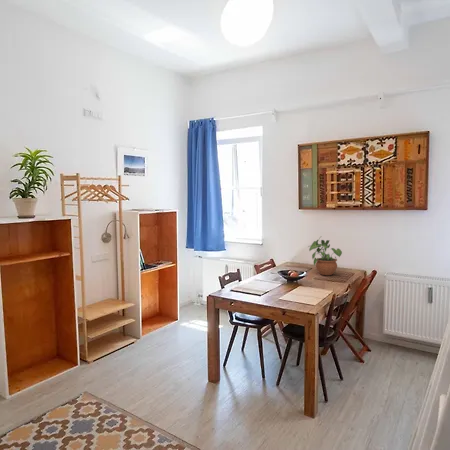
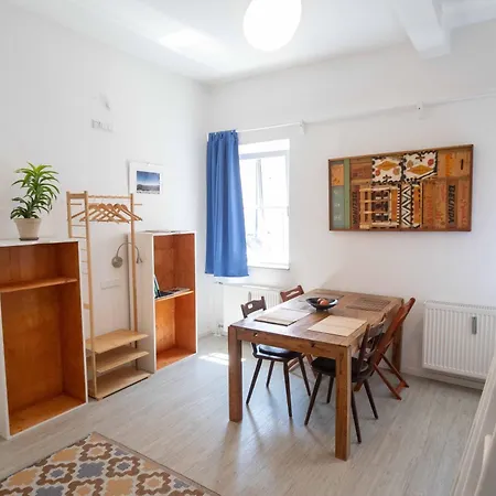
- potted plant [307,235,343,276]
